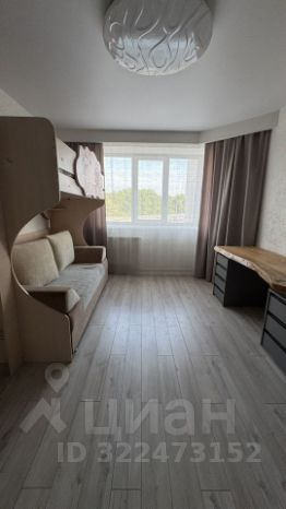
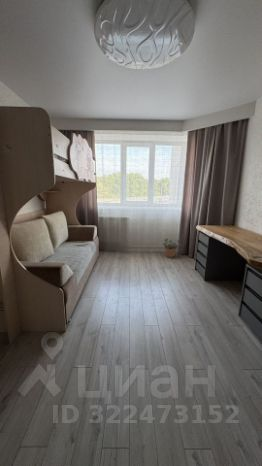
+ potted plant [162,238,182,258]
